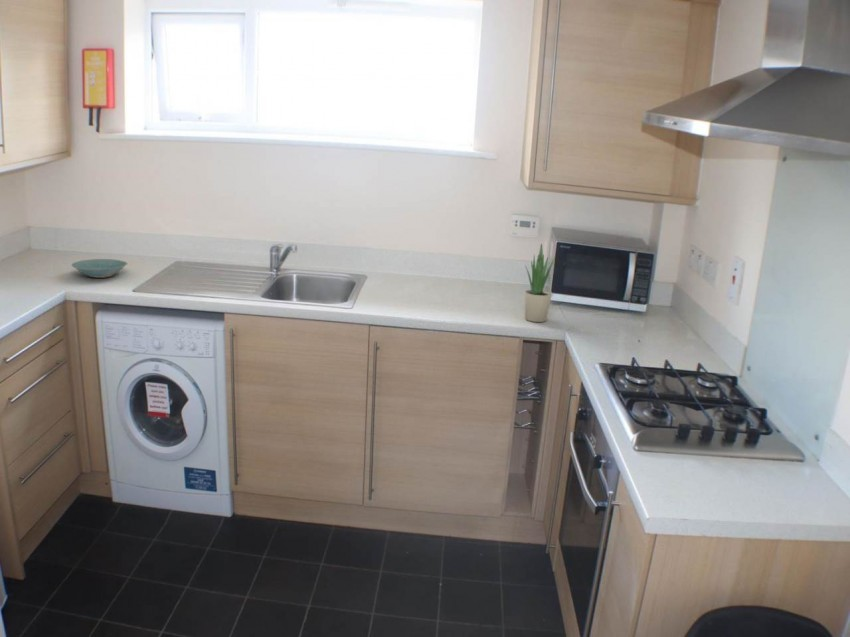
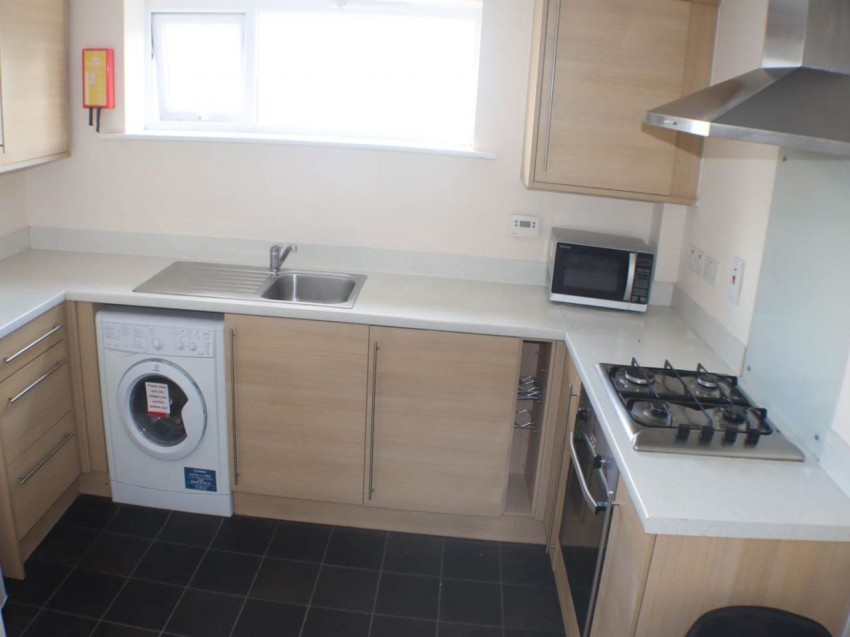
- potted plant [524,242,556,323]
- bowl [71,258,129,279]
